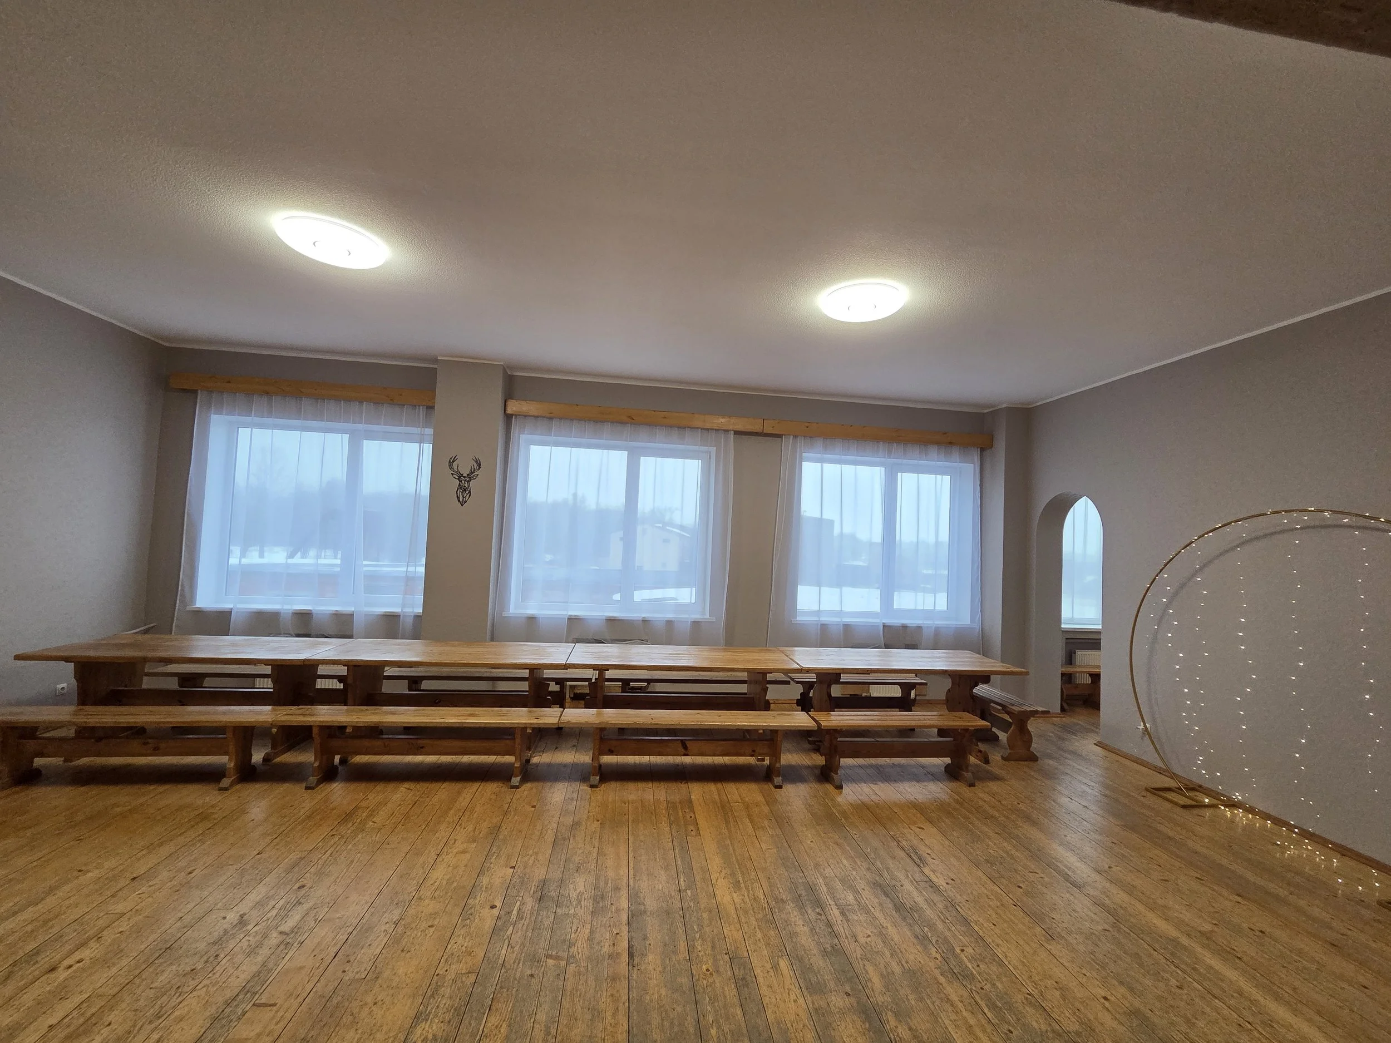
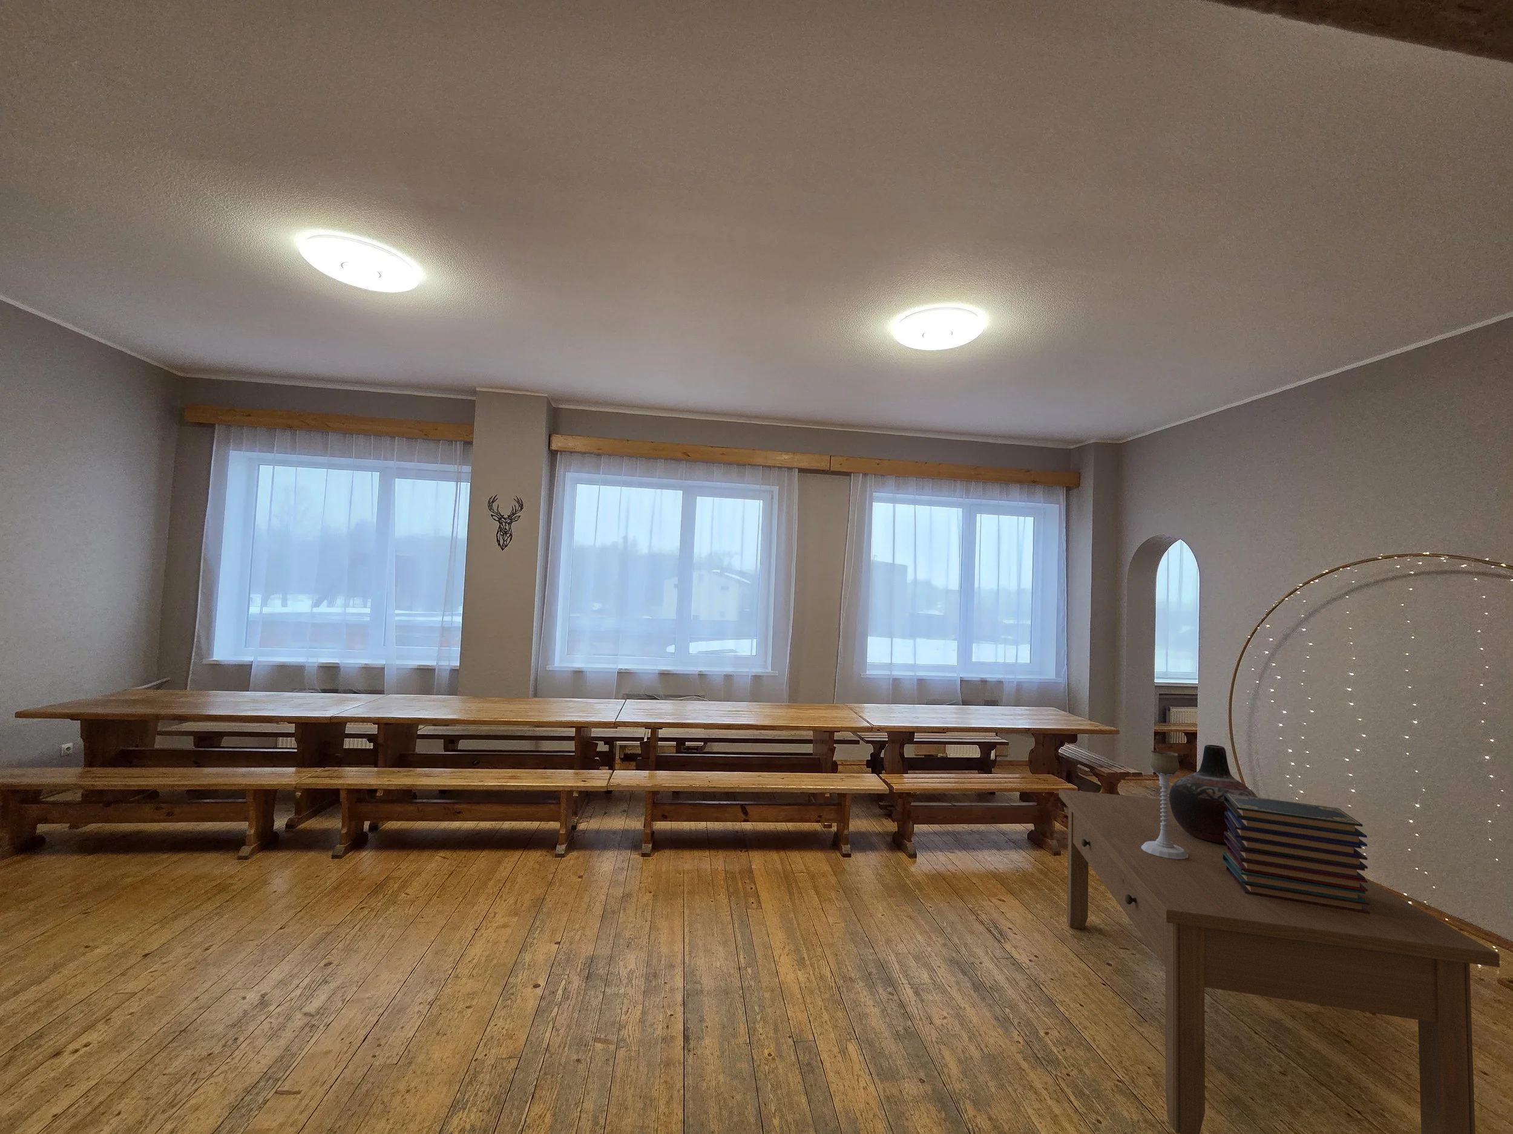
+ coffee table [1058,789,1500,1134]
+ candle holder [1141,749,1188,859]
+ vase [1169,744,1258,843]
+ book stack [1222,793,1370,914]
